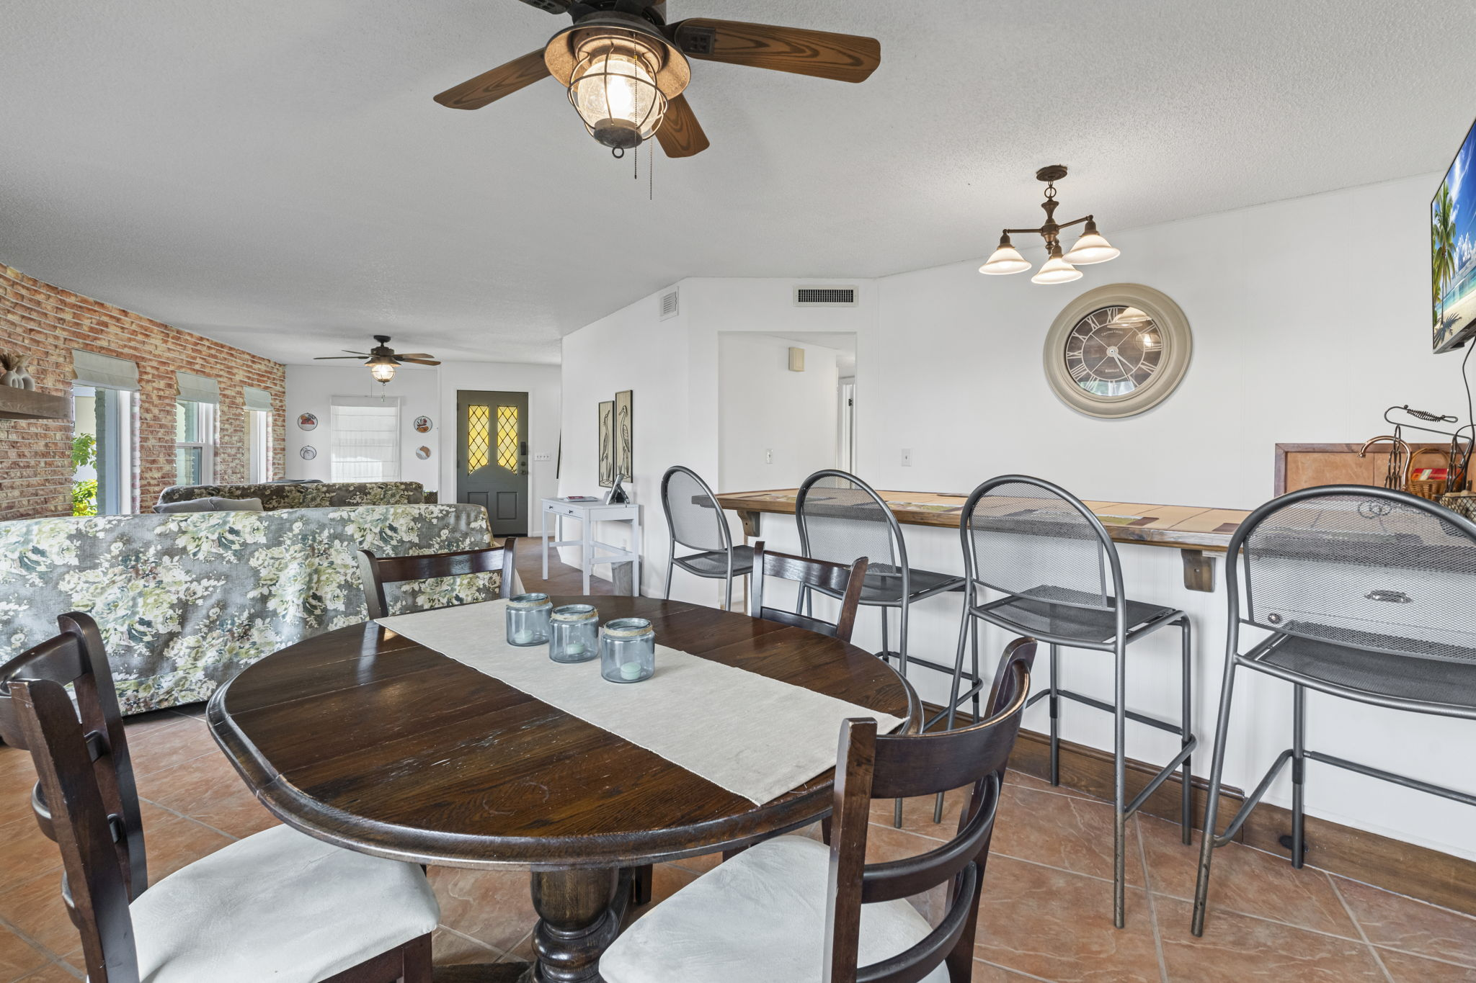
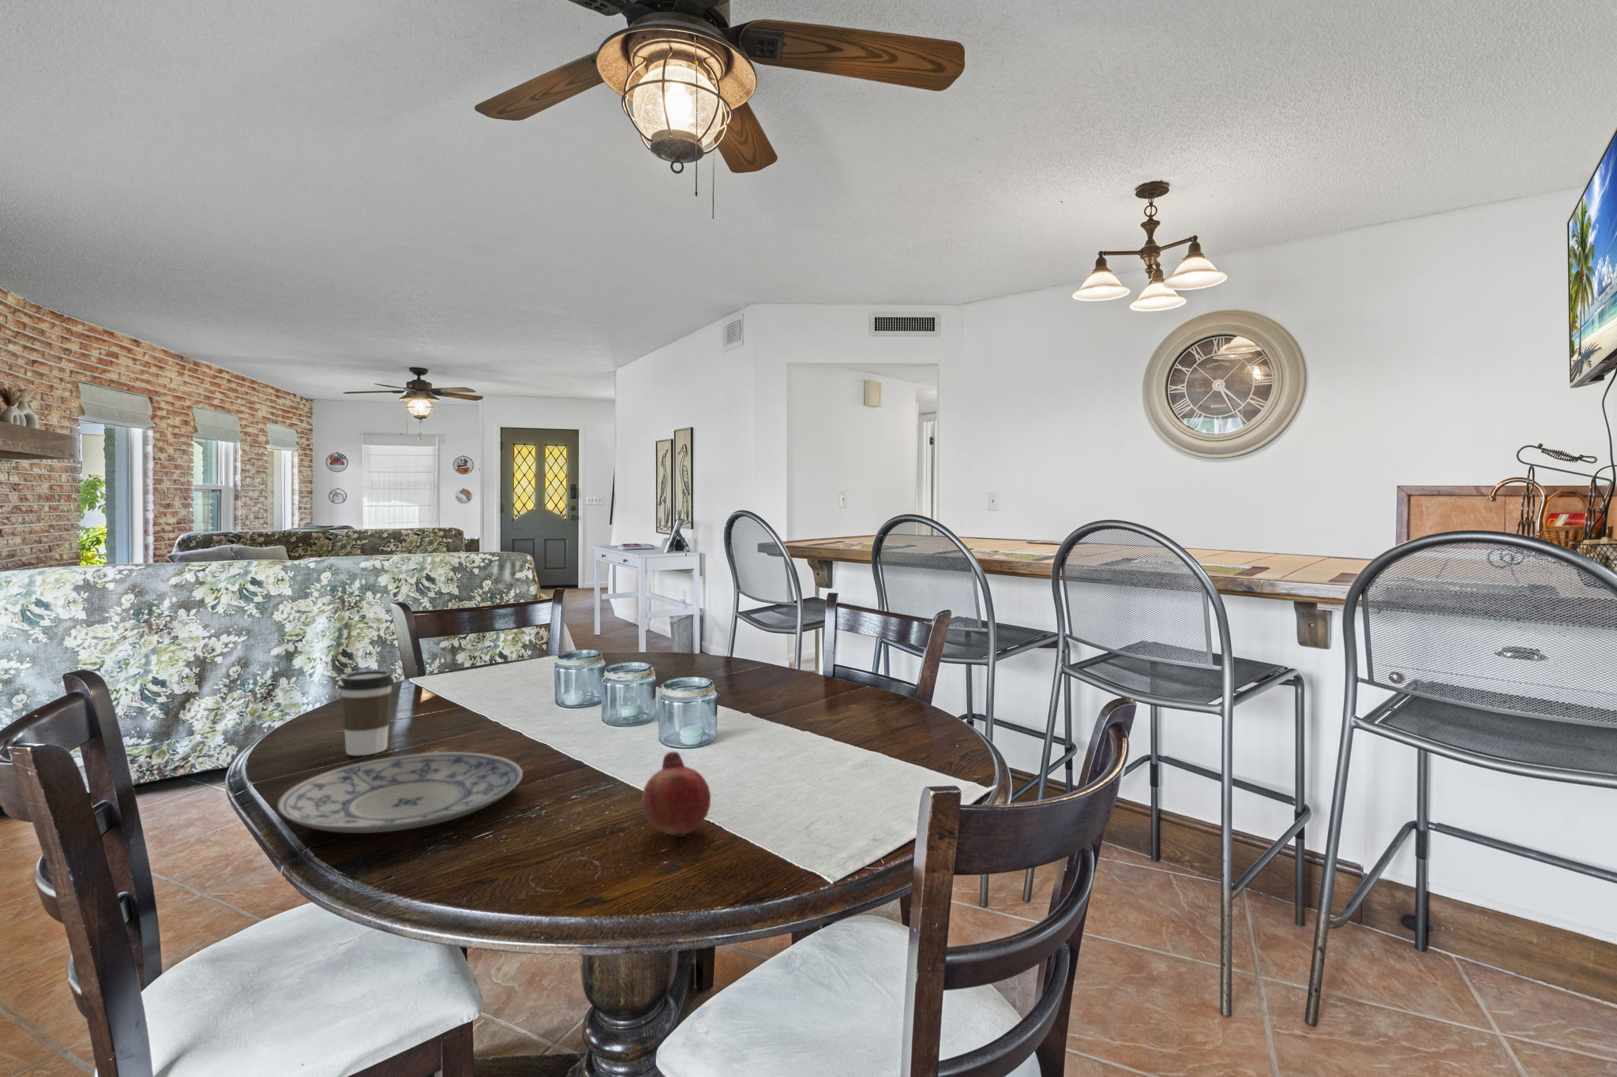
+ coffee cup [338,670,394,756]
+ plate [277,751,523,834]
+ fruit [641,750,712,839]
